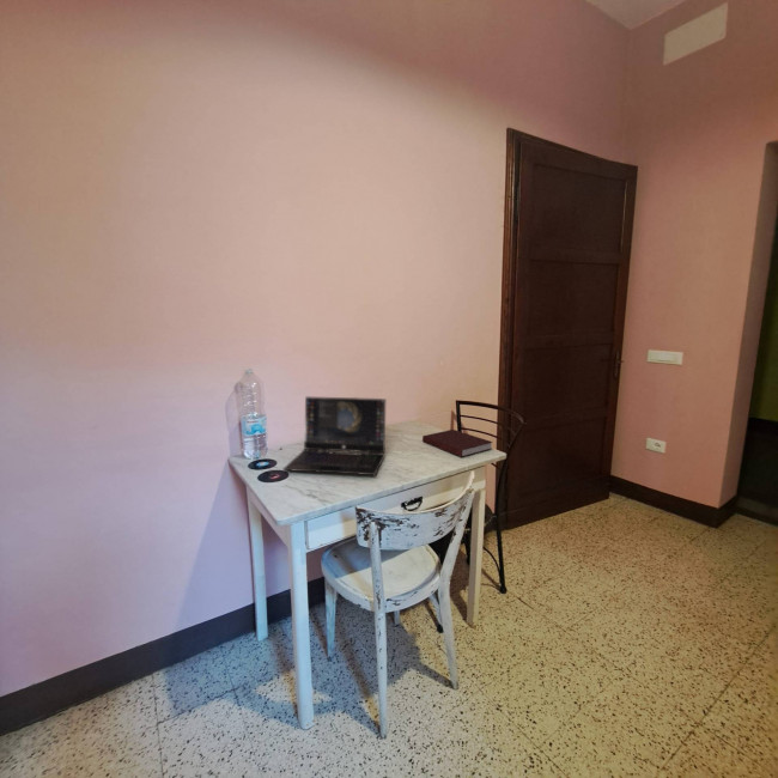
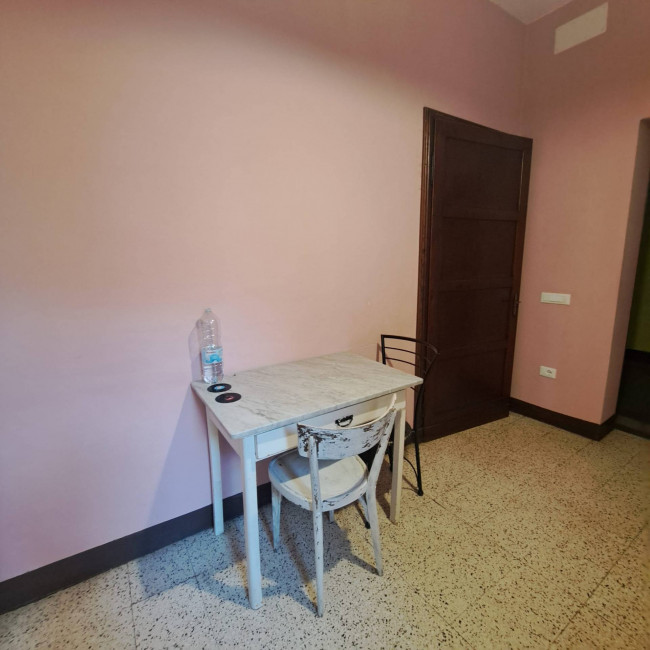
- notebook [421,428,494,458]
- laptop [281,395,388,476]
